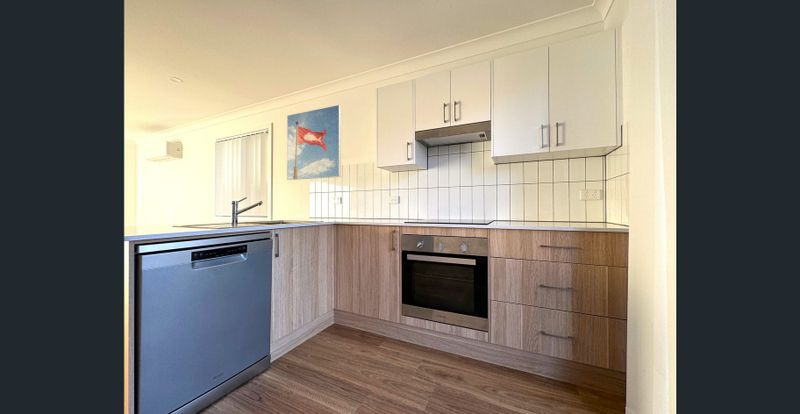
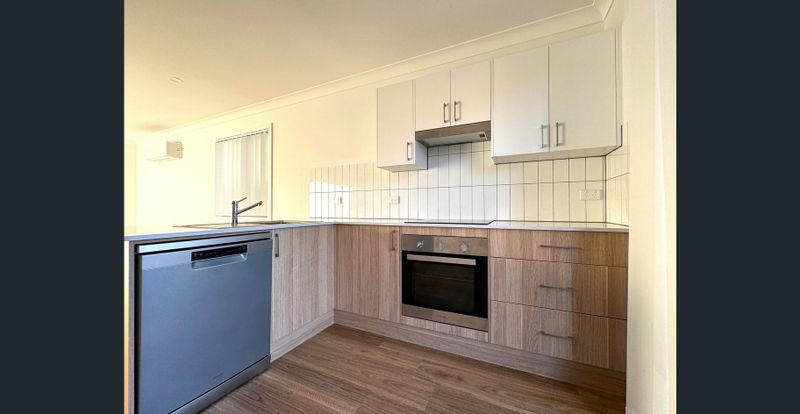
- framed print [286,104,342,181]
